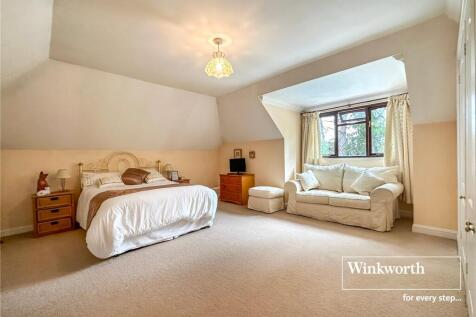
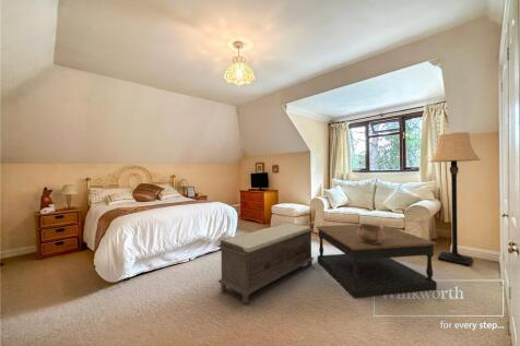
+ bench [216,222,315,305]
+ lamp [428,131,482,267]
+ coffee table [316,223,438,299]
+ ceramic pot [357,222,385,243]
